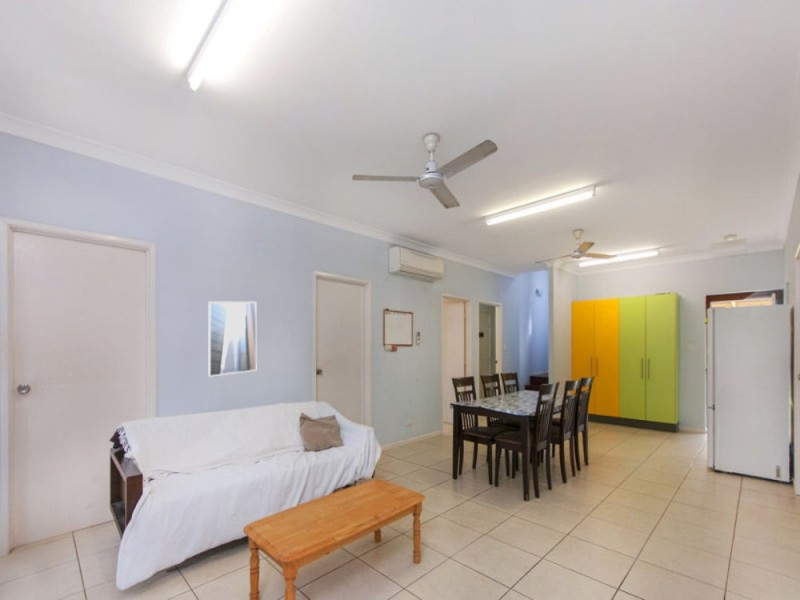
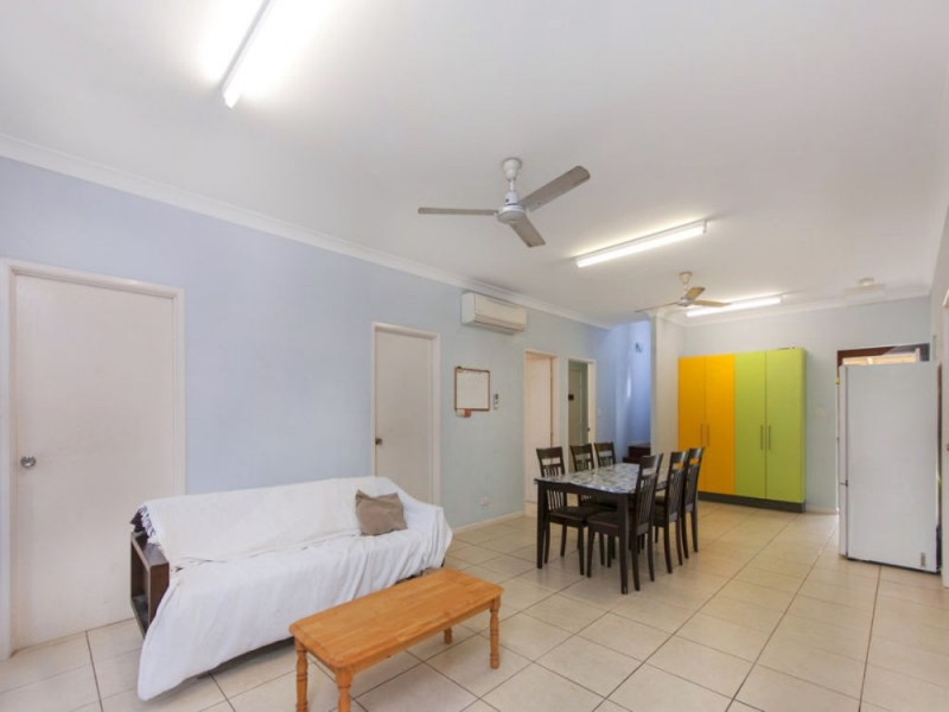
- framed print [207,301,258,378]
